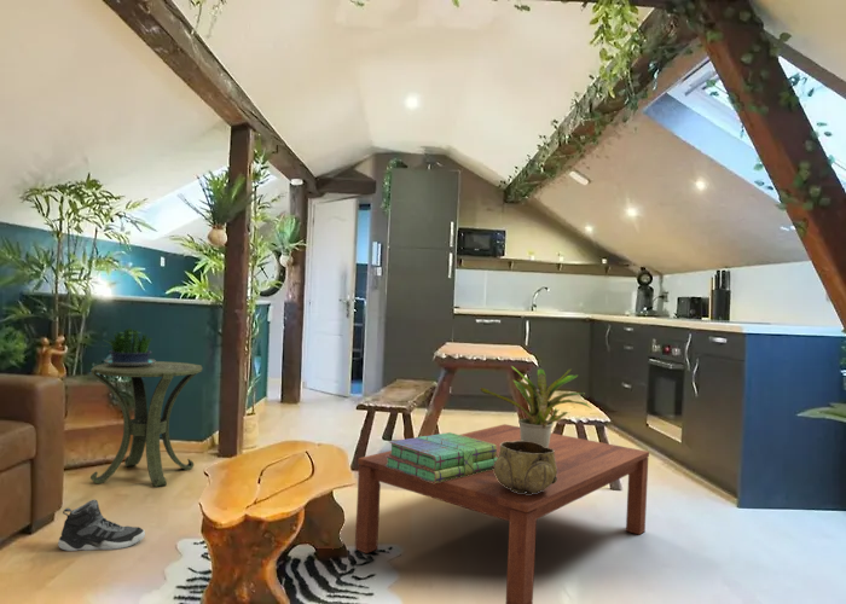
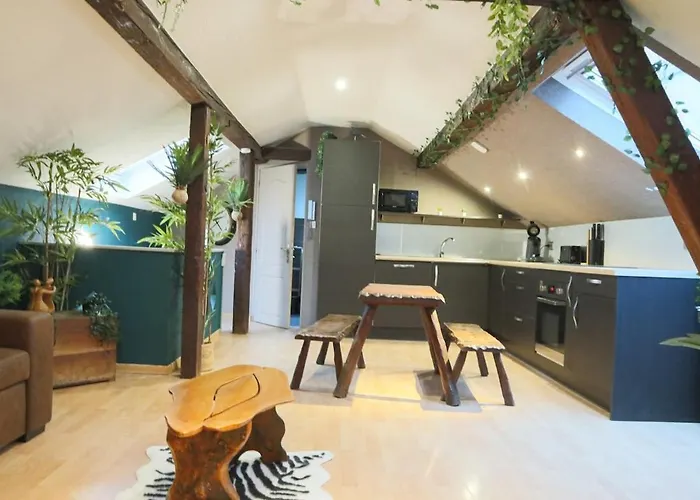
- potted plant [103,327,157,366]
- sneaker [57,499,146,552]
- coffee table [354,423,650,604]
- side table [89,360,203,488]
- decorative bowl [494,441,557,494]
- potted plant [479,365,593,448]
- stack of books [386,431,498,483]
